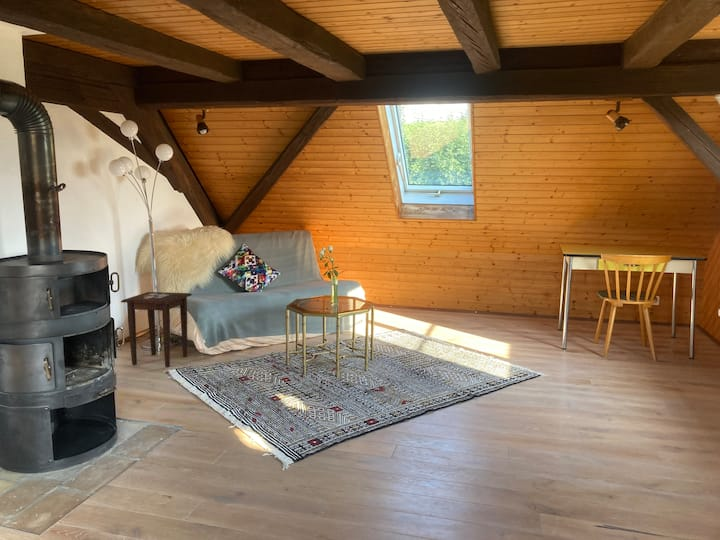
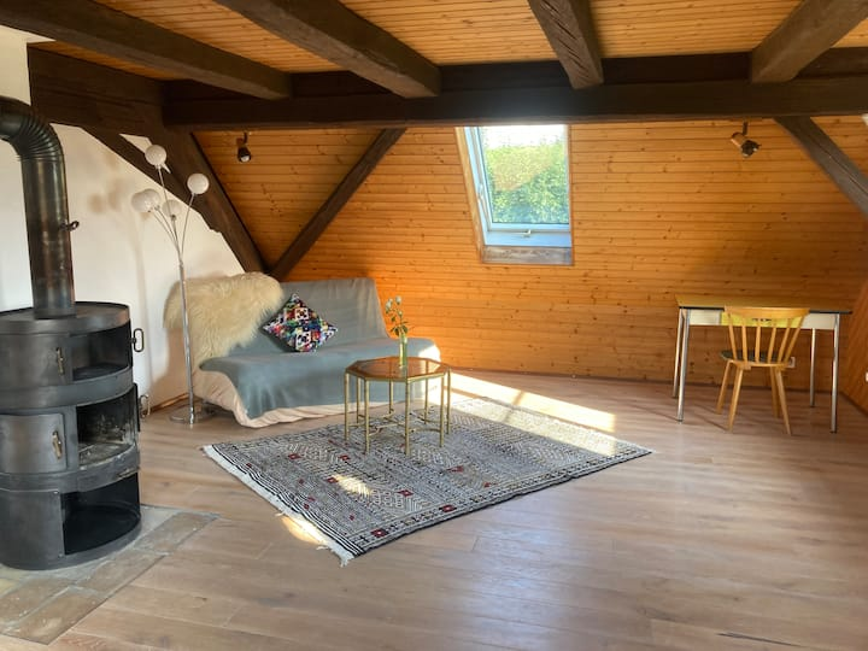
- side table [120,291,193,368]
